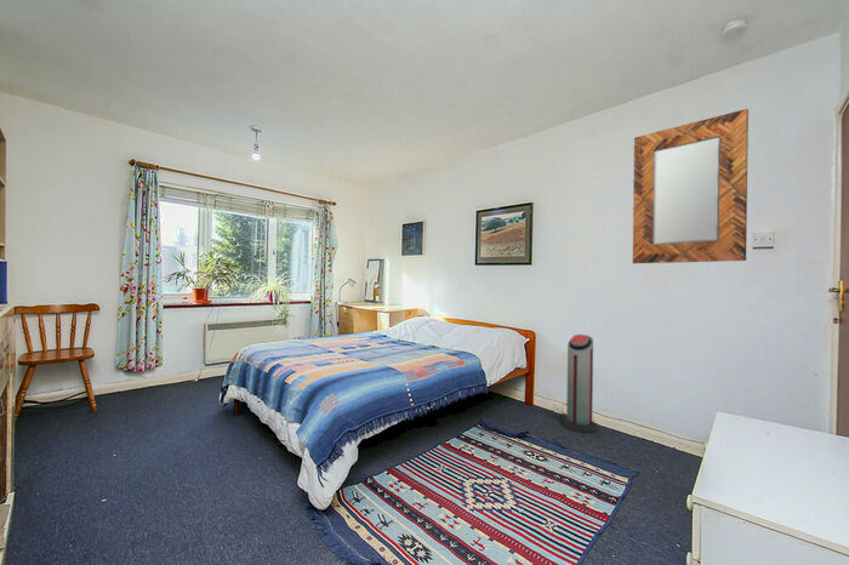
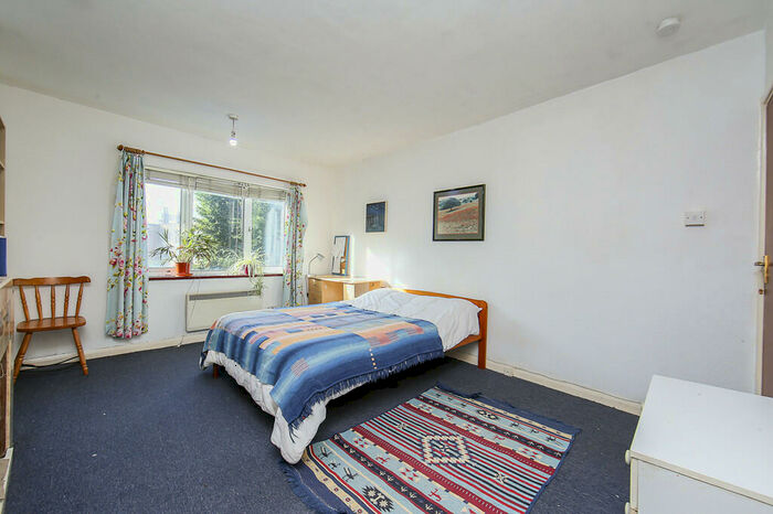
- air purifier [560,333,599,434]
- home mirror [632,108,750,264]
